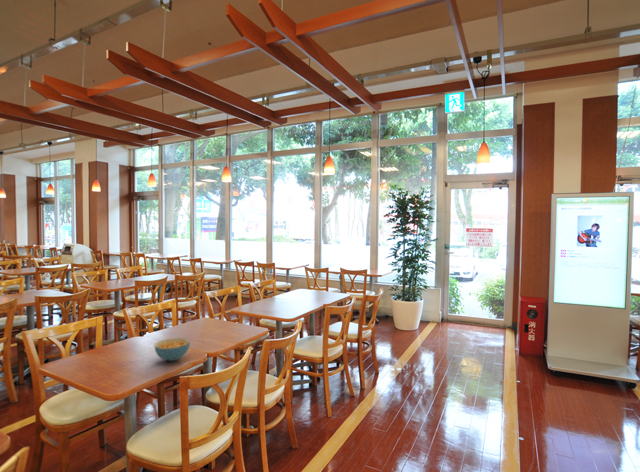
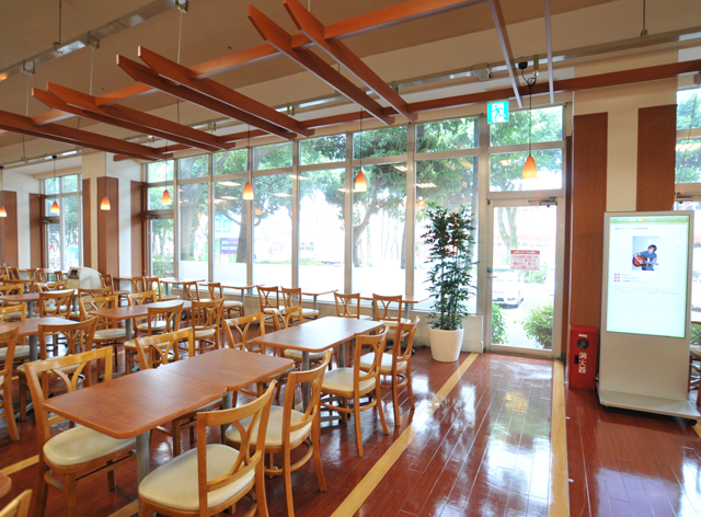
- cereal bowl [153,337,191,362]
